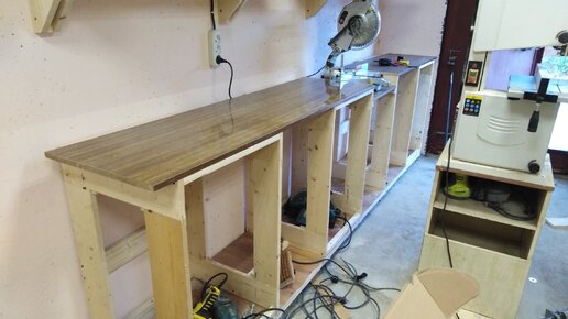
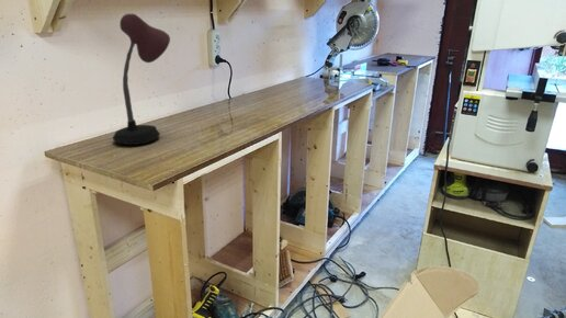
+ desk lamp [112,13,171,146]
